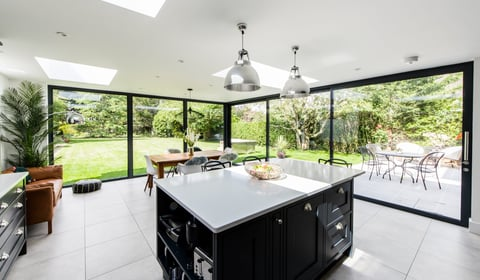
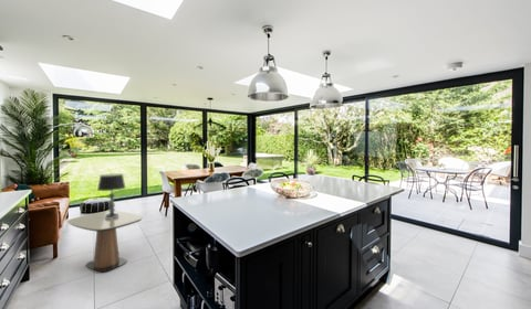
+ table lamp [96,173,126,219]
+ side table [66,210,144,273]
